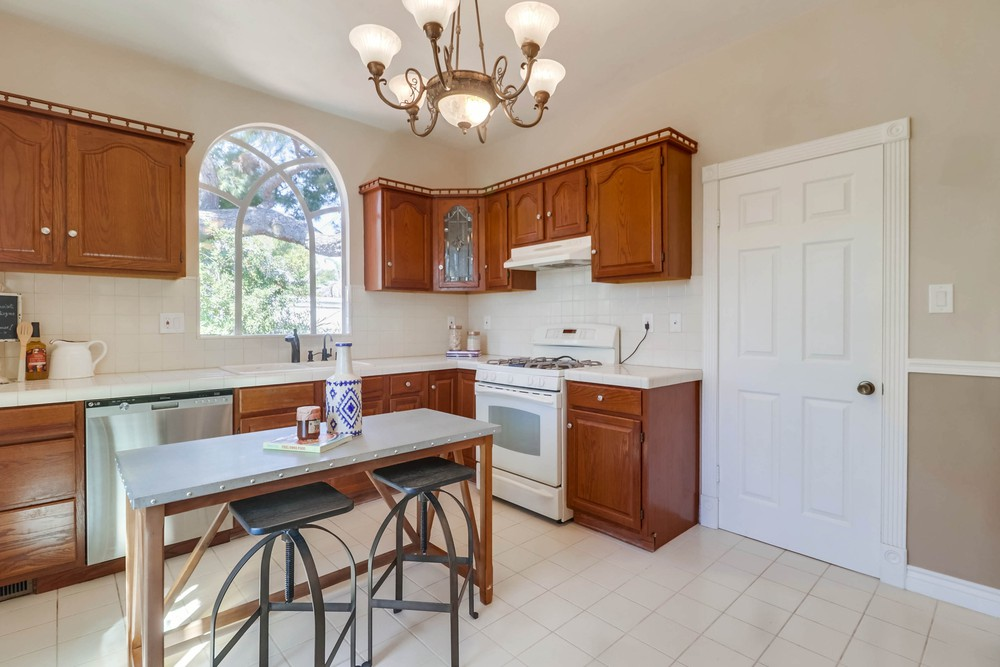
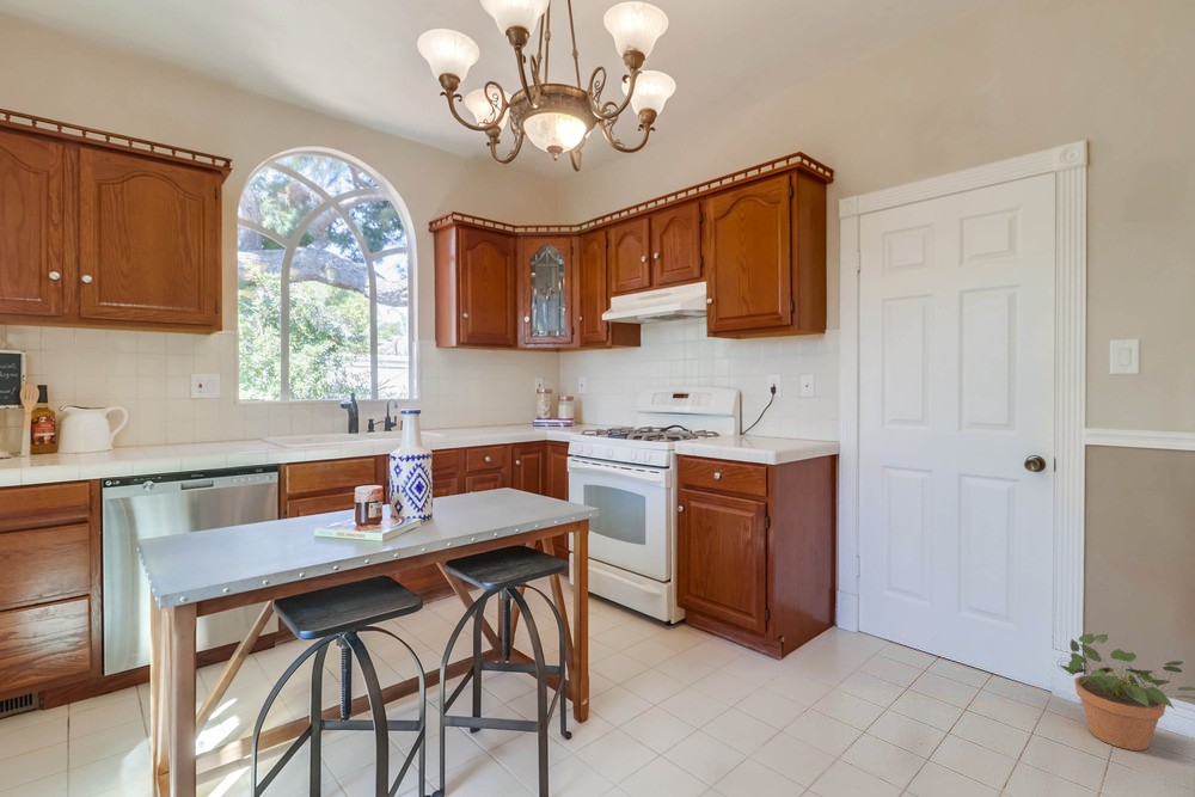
+ potted plant [1059,632,1195,752]
